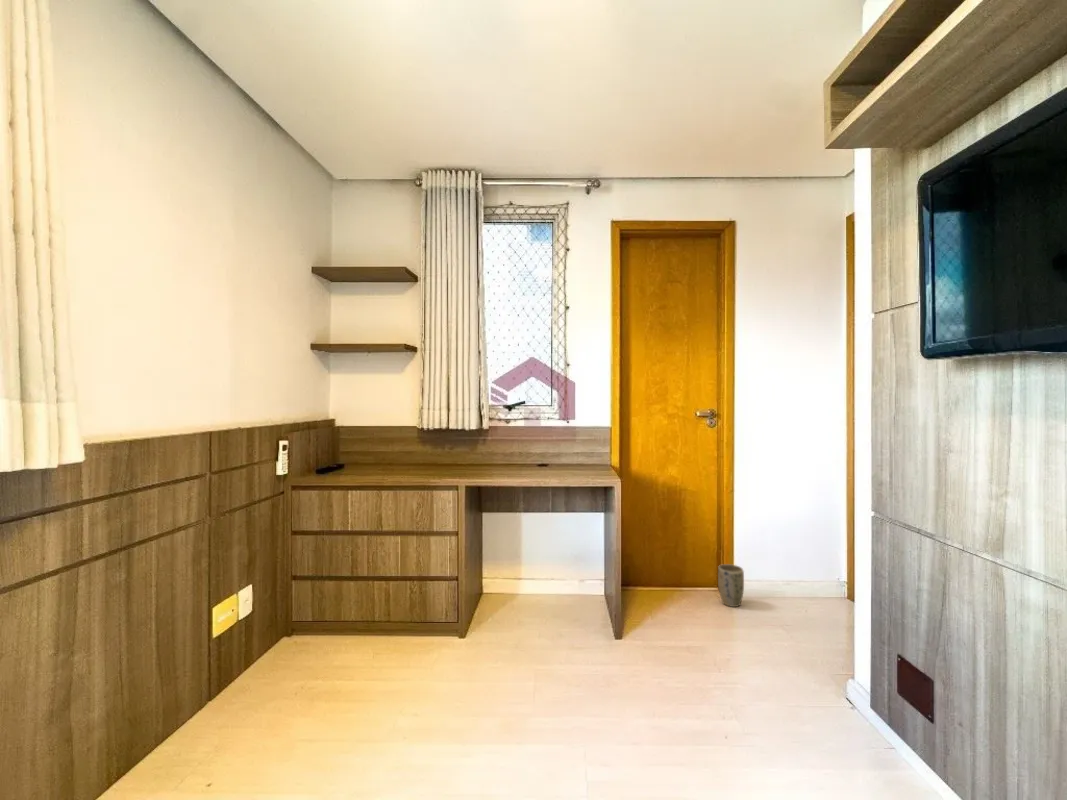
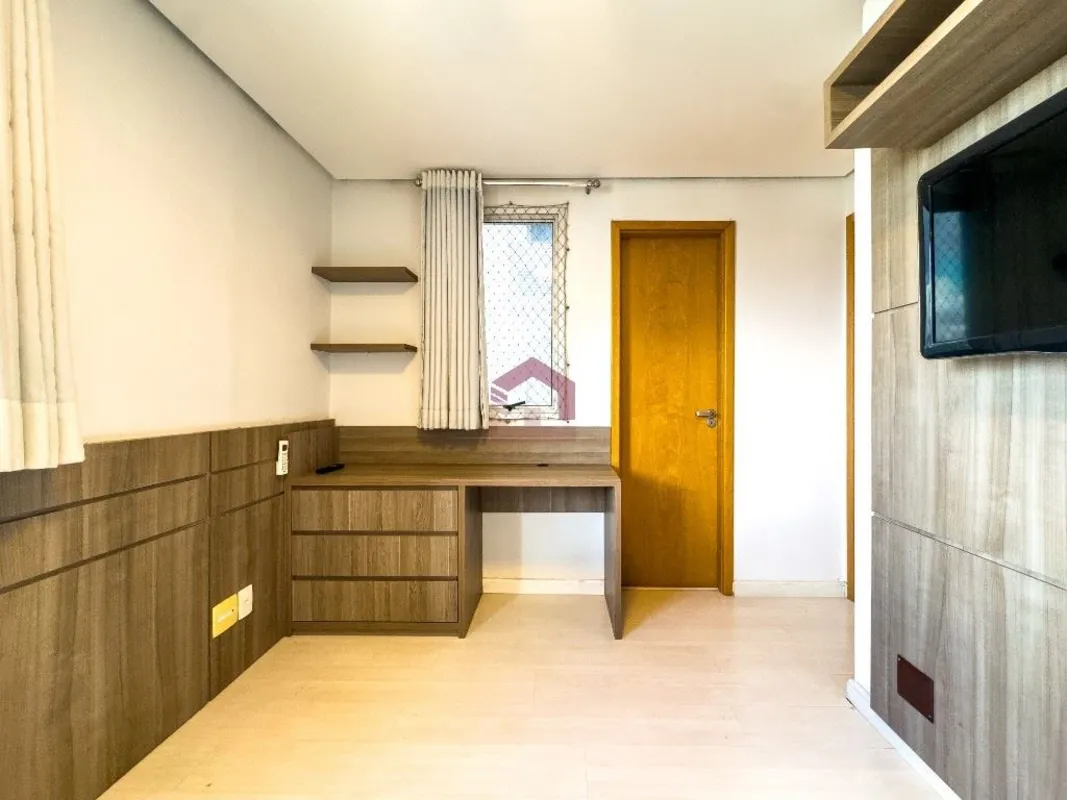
- plant pot [717,563,745,608]
